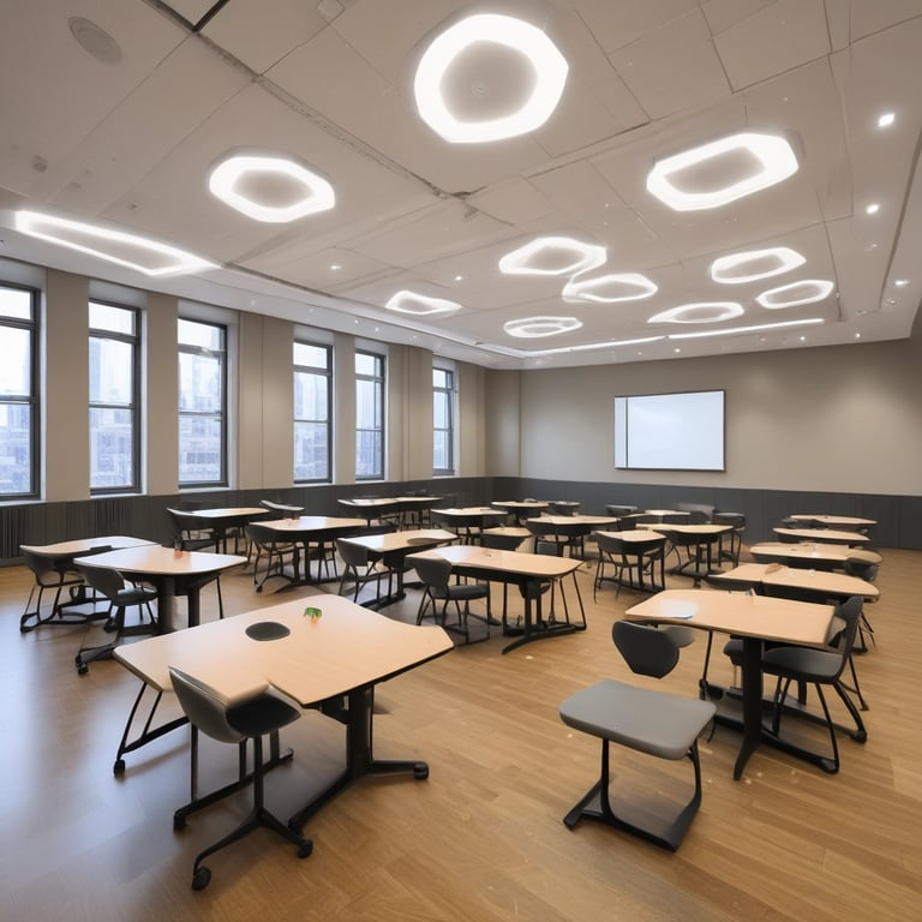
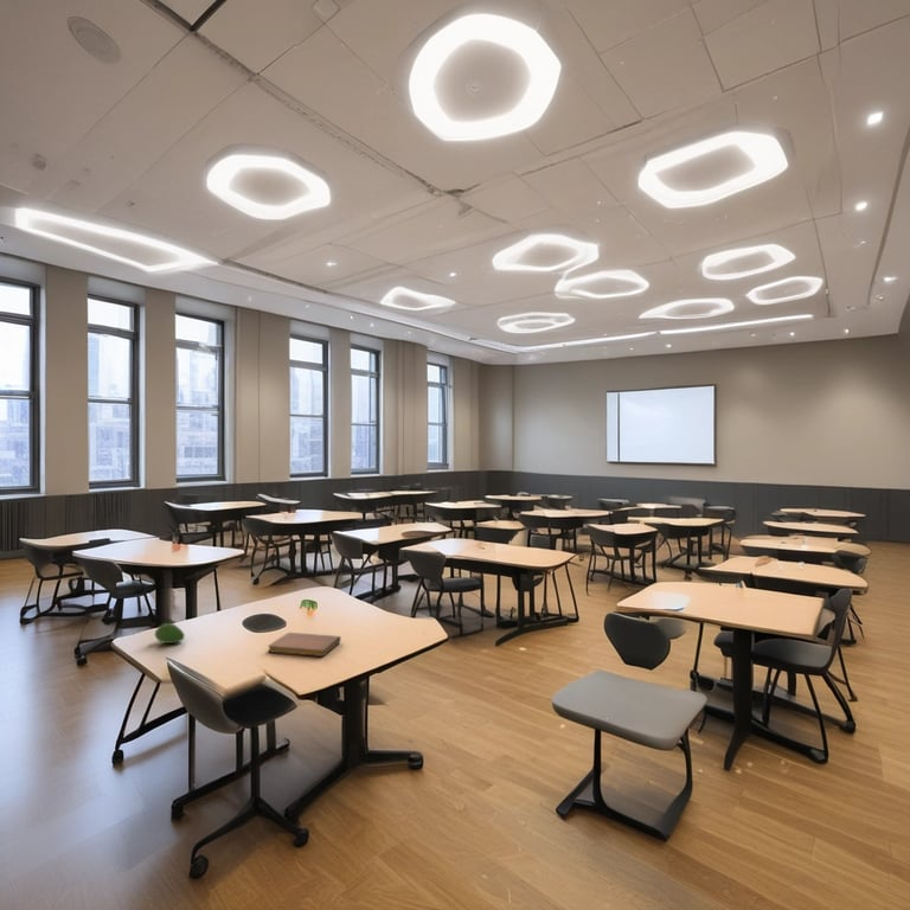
+ notebook [267,632,341,658]
+ fruit [154,622,186,645]
